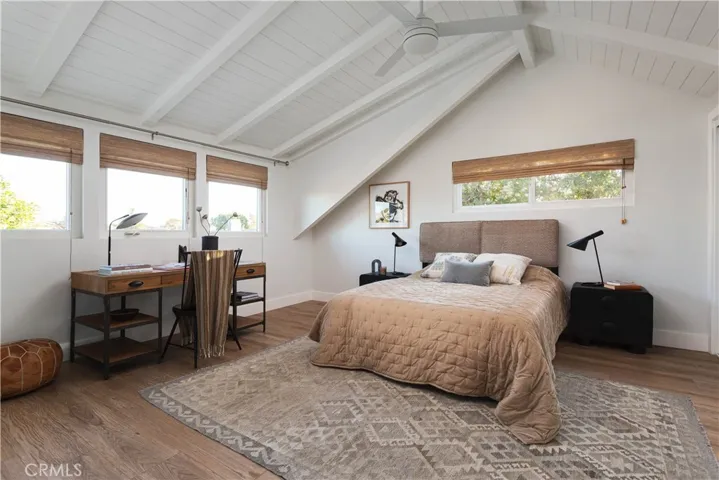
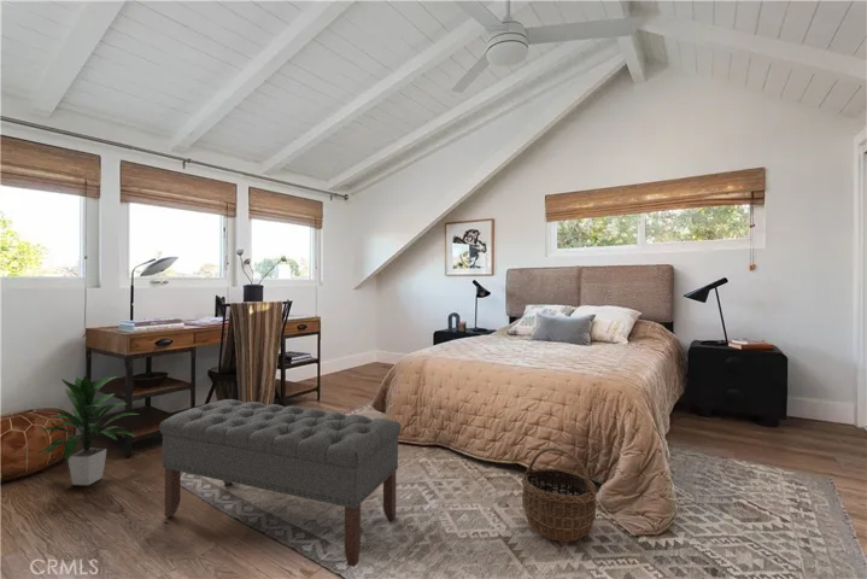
+ wicker basket [521,446,598,543]
+ indoor plant [37,374,139,486]
+ bench [158,398,403,568]
